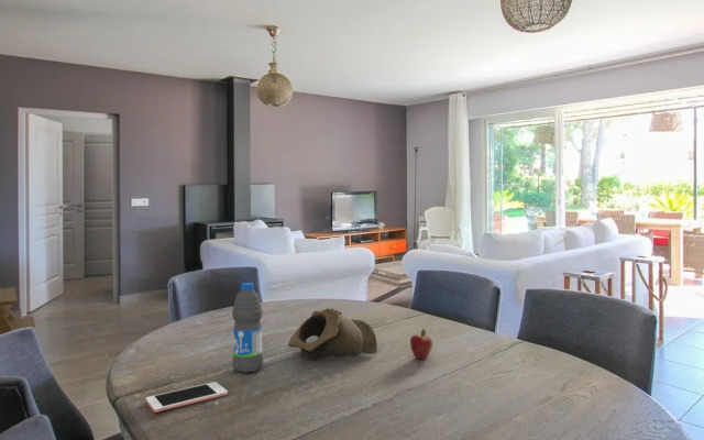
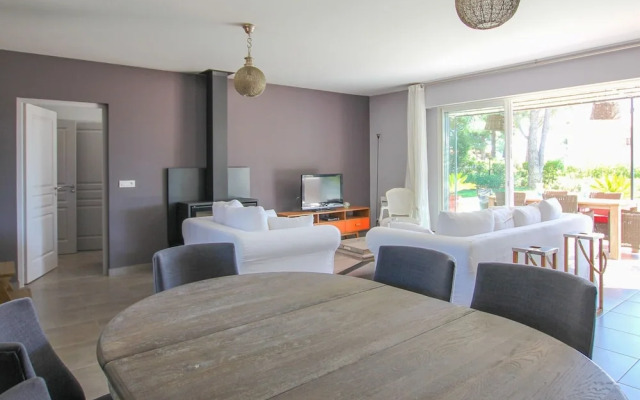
- cell phone [145,381,229,414]
- water bottle [231,282,264,374]
- decorative bowl [287,307,378,361]
- fruit [409,328,435,361]
